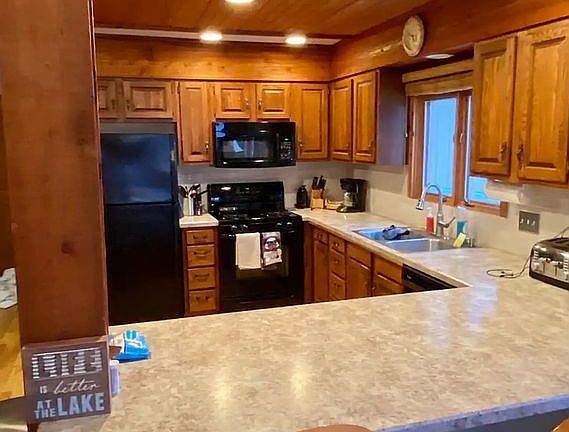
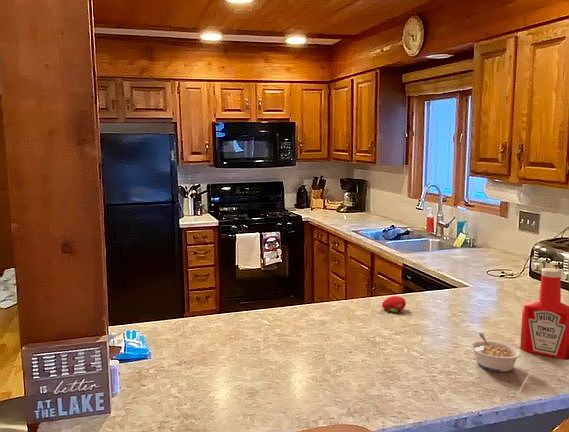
+ fruit [381,295,407,314]
+ soap bottle [519,267,569,361]
+ legume [469,332,523,373]
